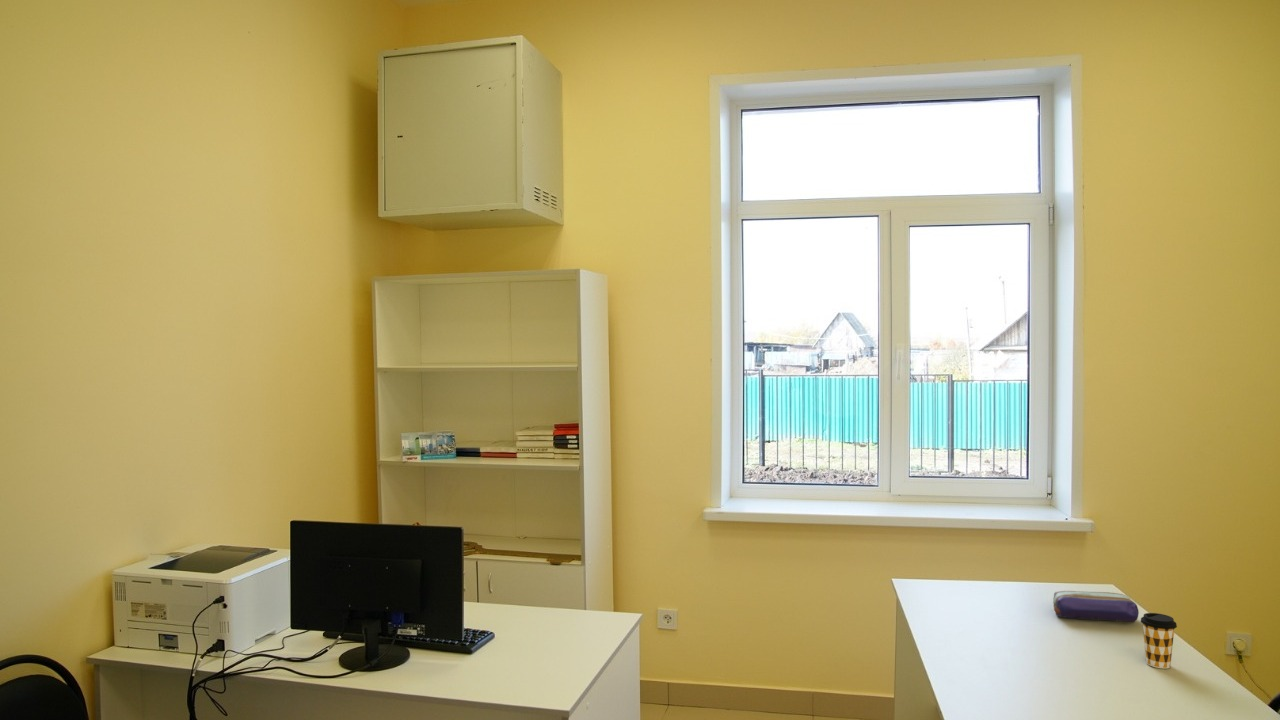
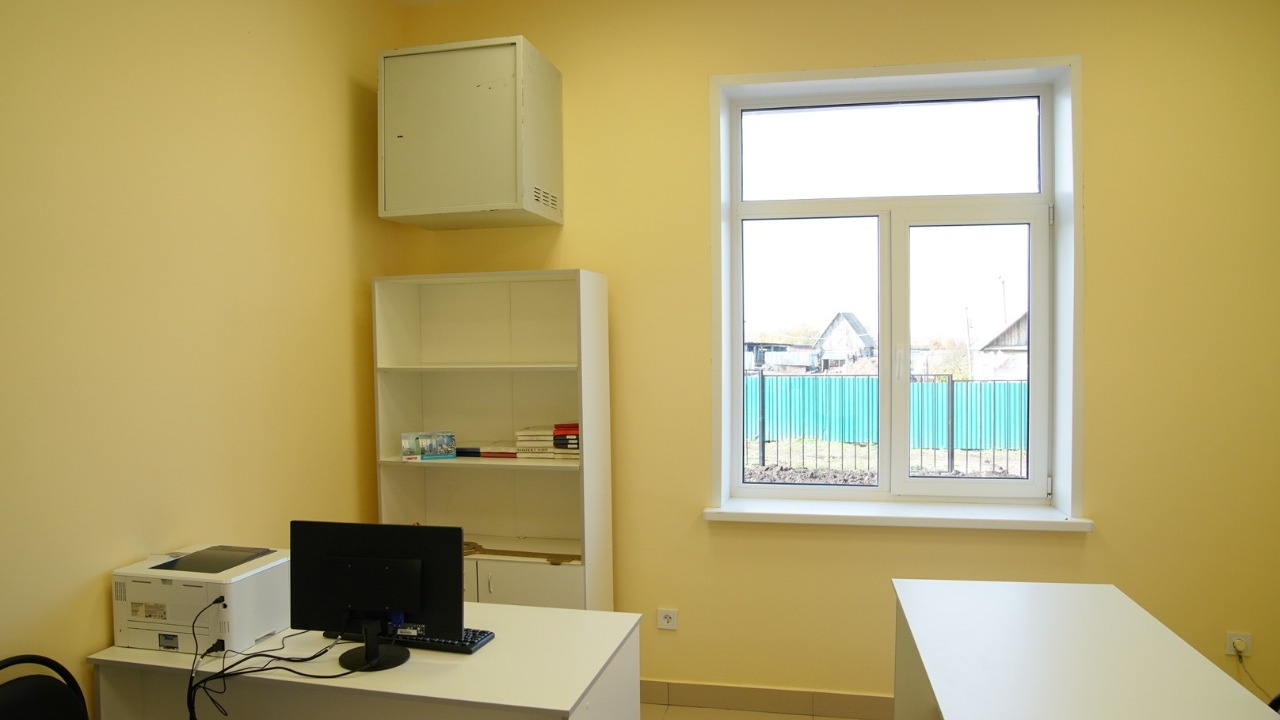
- pencil case [1052,590,1140,623]
- coffee cup [1140,612,1178,669]
